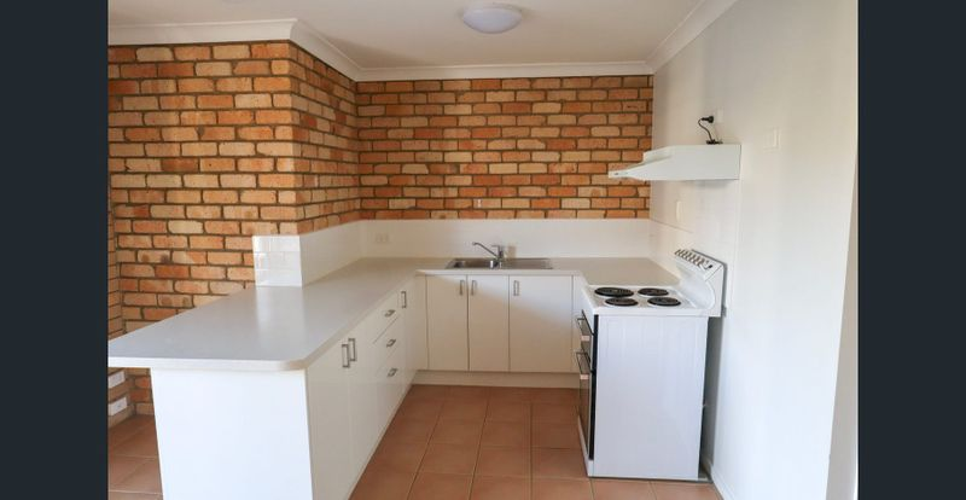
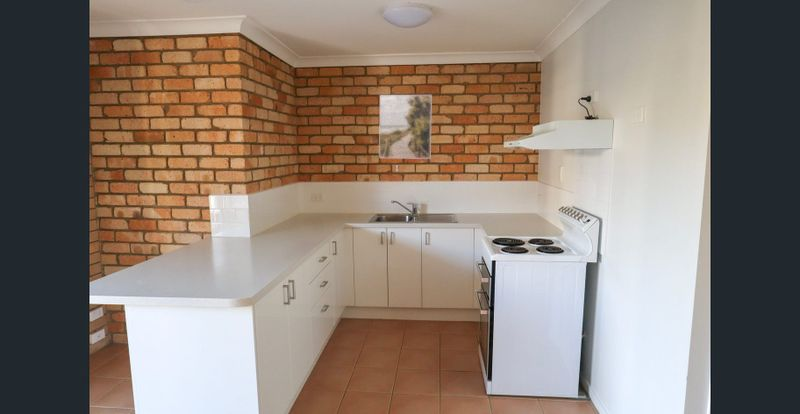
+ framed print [378,94,433,160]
